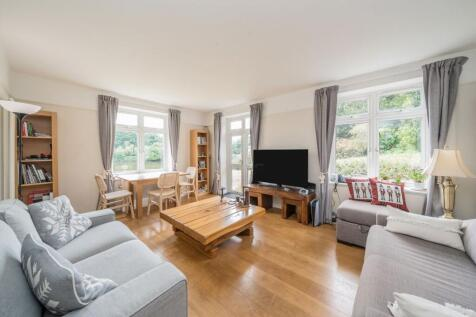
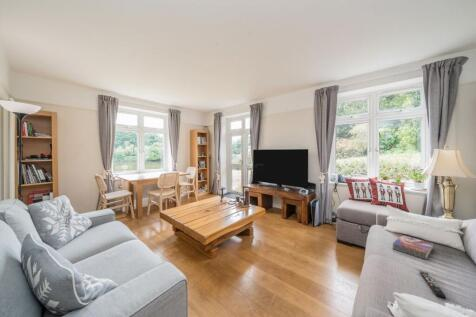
+ textbook [391,234,434,260]
+ remote control [419,270,447,300]
